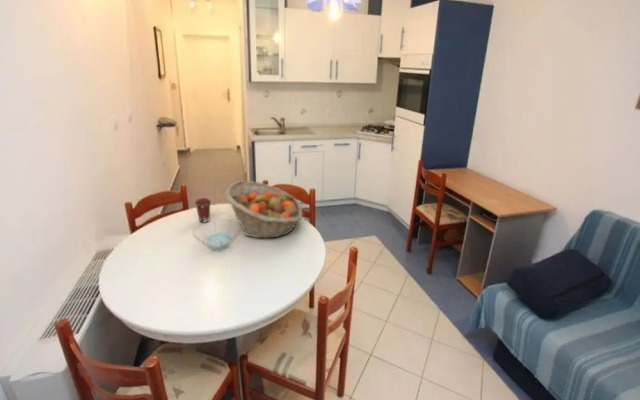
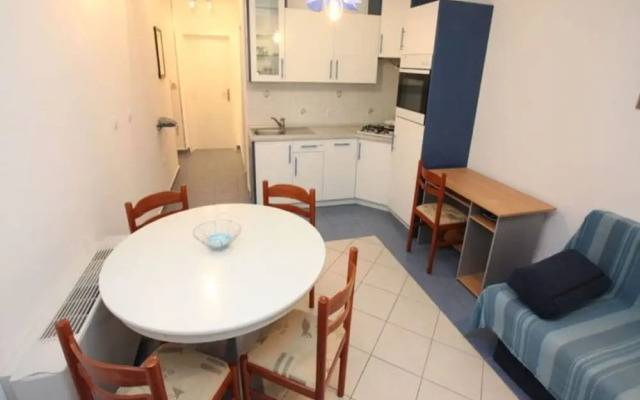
- coffee cup [194,197,212,224]
- fruit basket [224,180,303,239]
